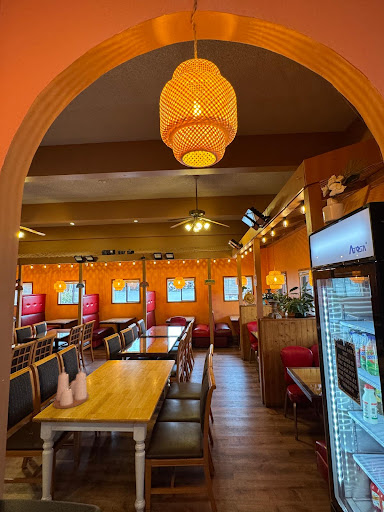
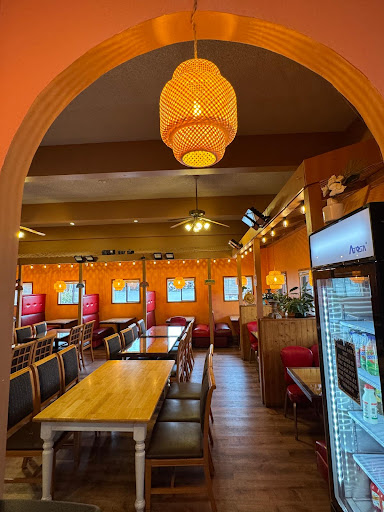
- condiment set [52,365,90,409]
